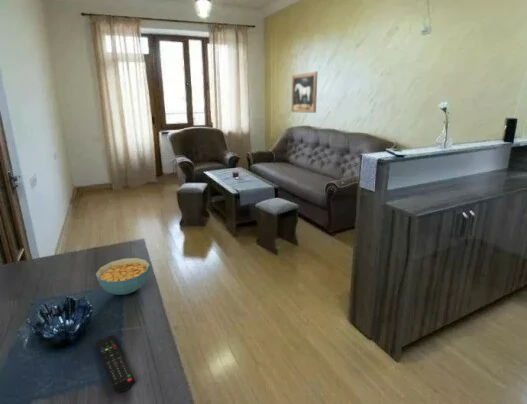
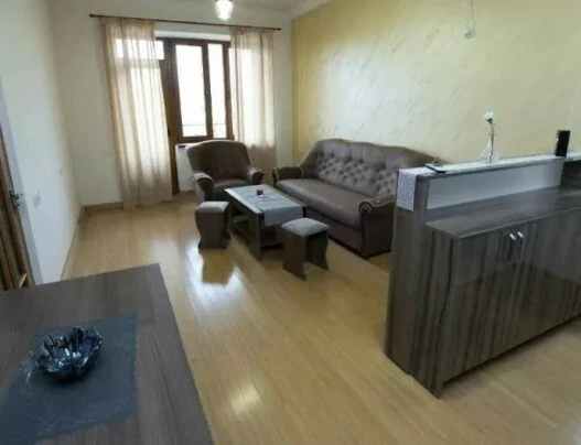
- remote control [94,334,136,393]
- wall art [290,71,318,114]
- cereal bowl [95,257,151,296]
